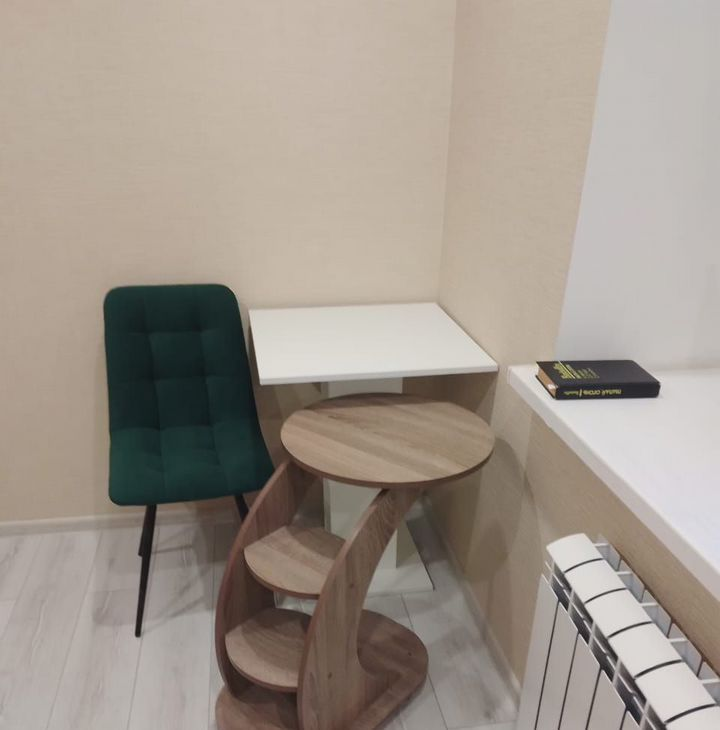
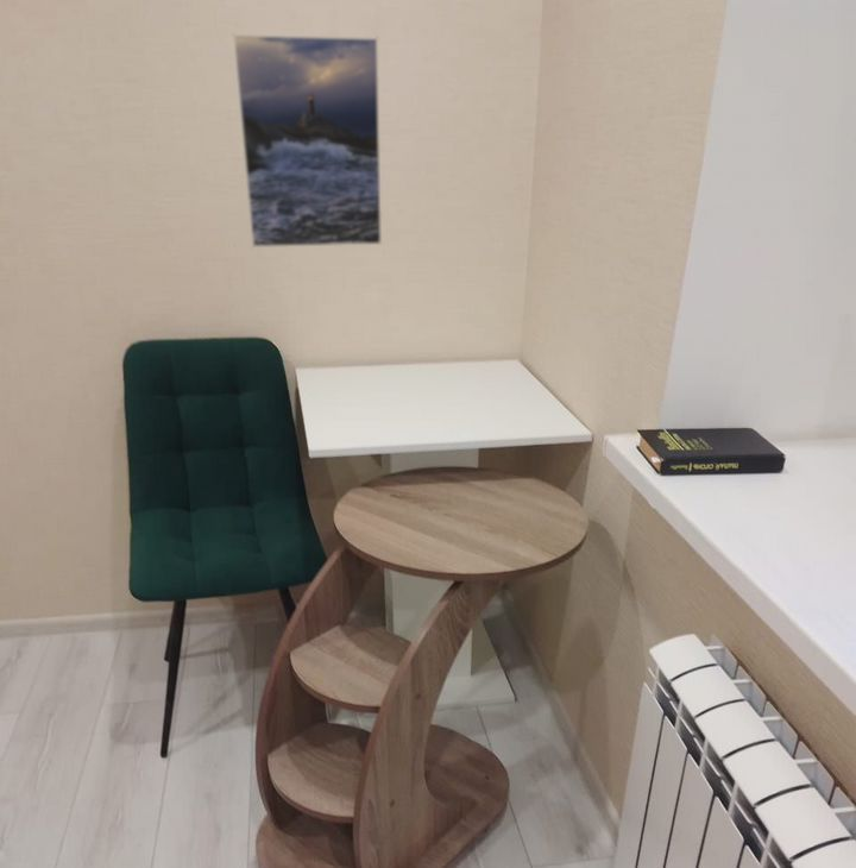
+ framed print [232,33,383,249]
